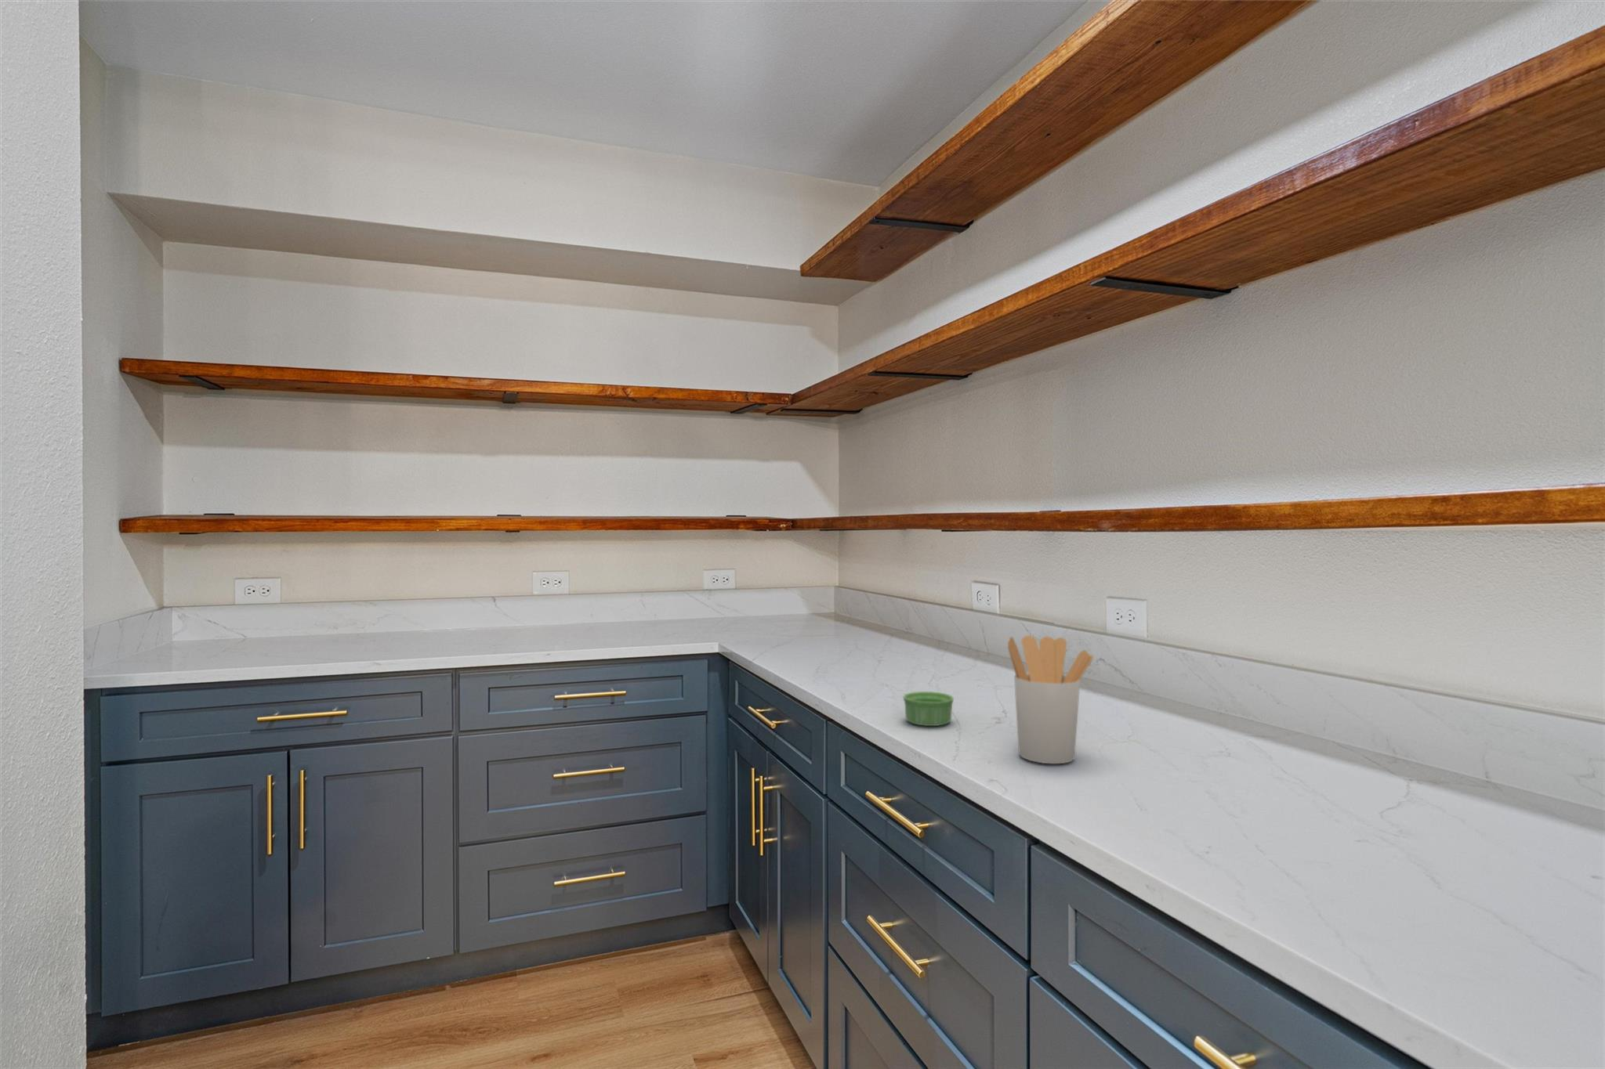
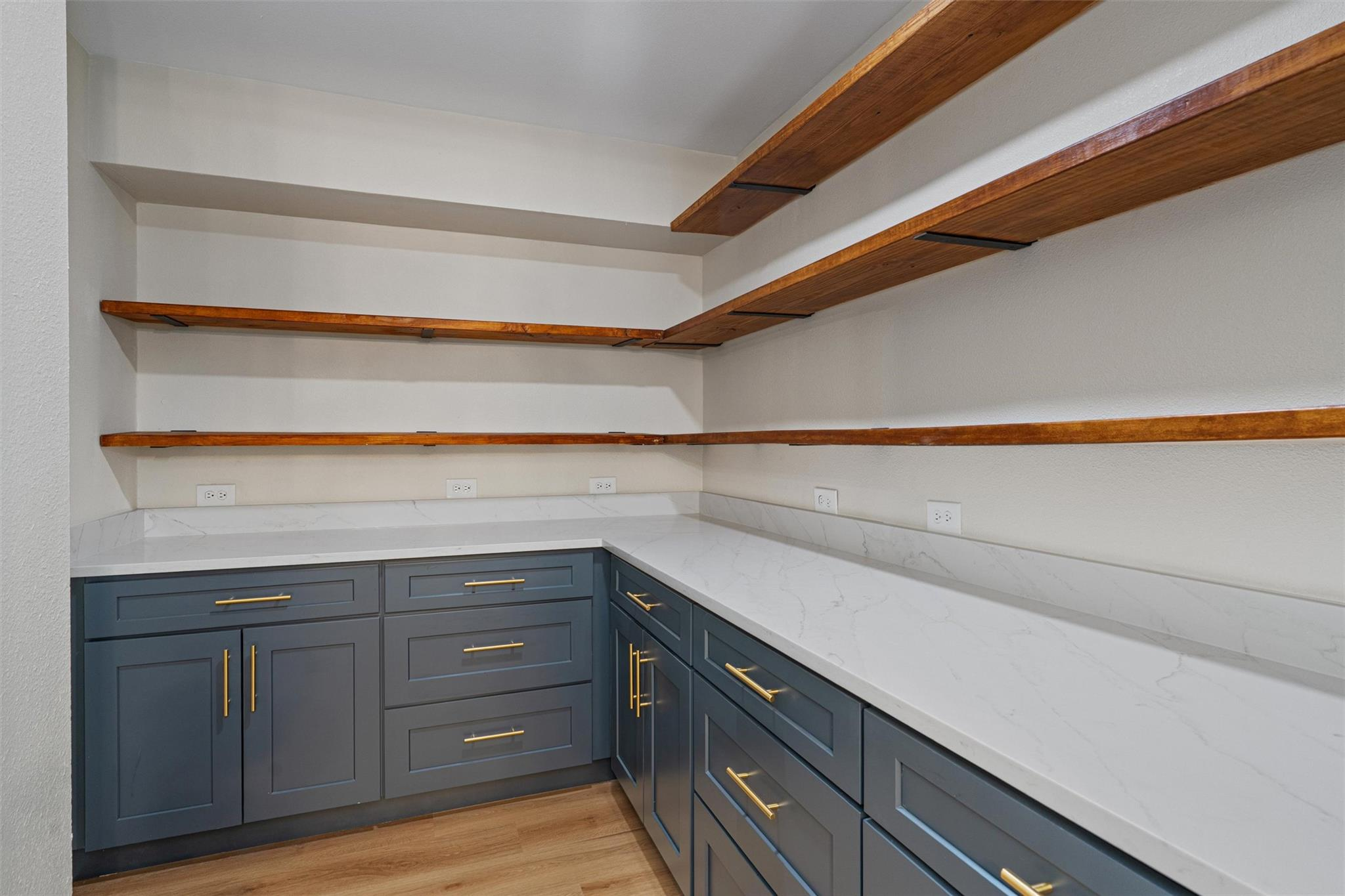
- utensil holder [1007,635,1094,765]
- ramekin [903,691,955,727]
